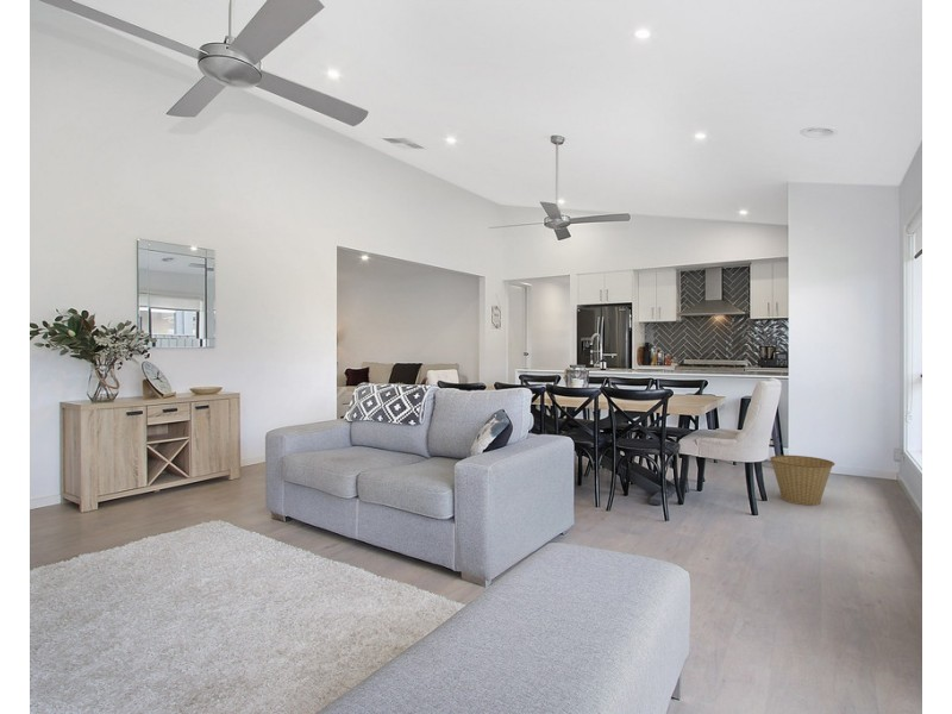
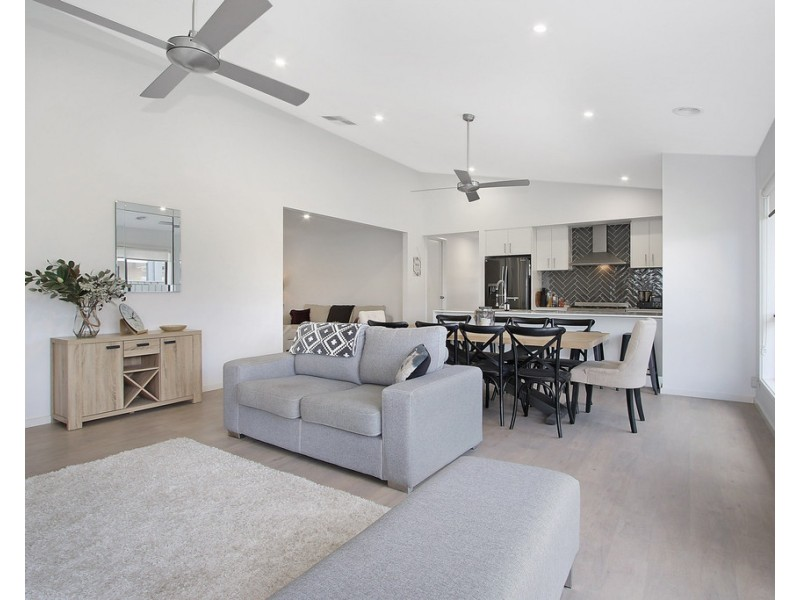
- basket [769,455,837,506]
